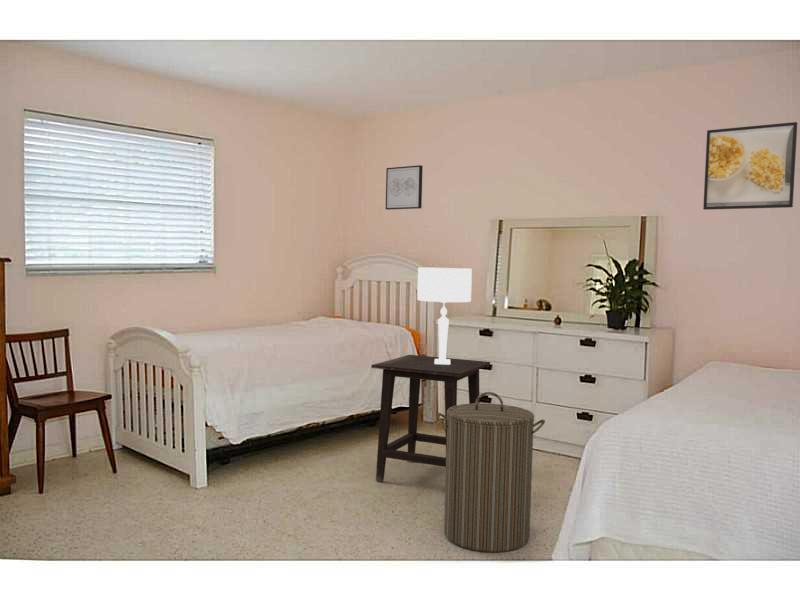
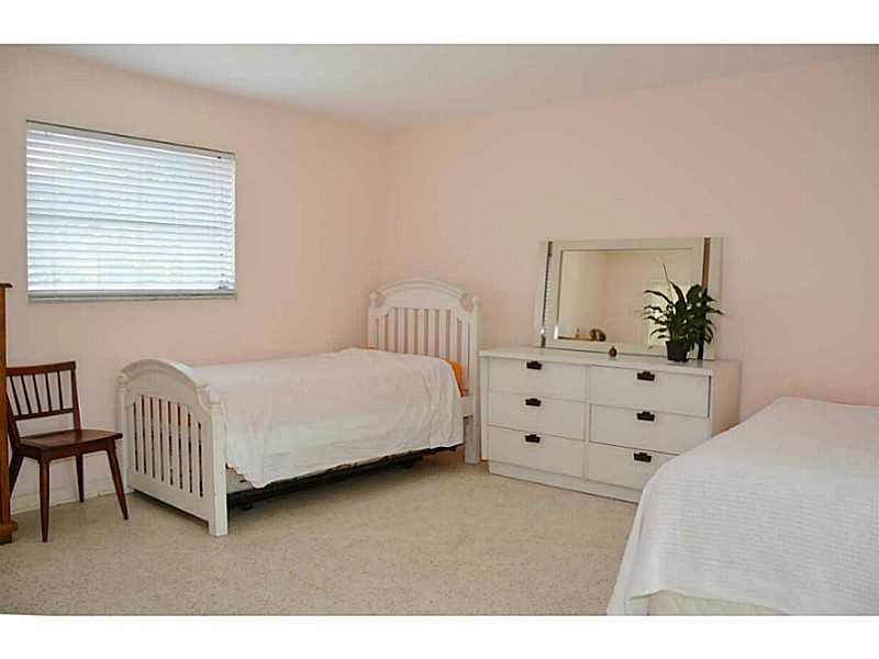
- wall art [385,164,423,211]
- laundry hamper [436,391,546,553]
- side table [370,354,491,483]
- table lamp [416,266,473,365]
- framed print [702,121,798,211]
